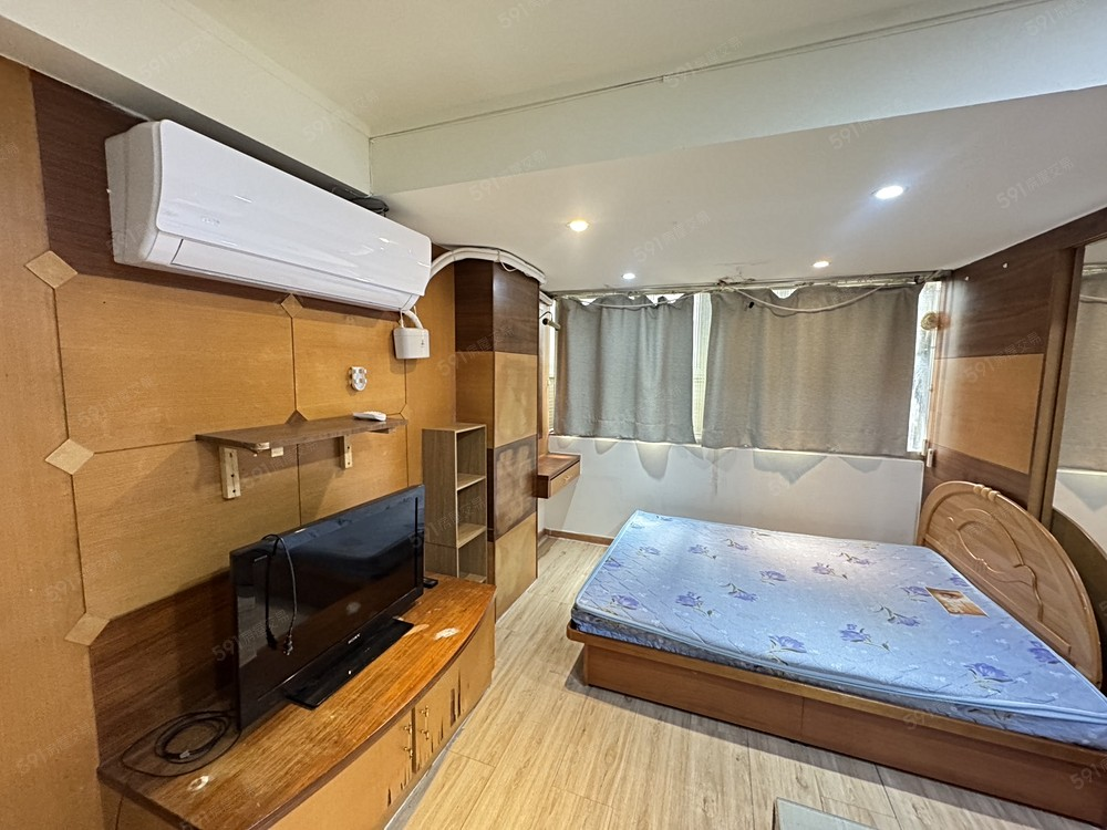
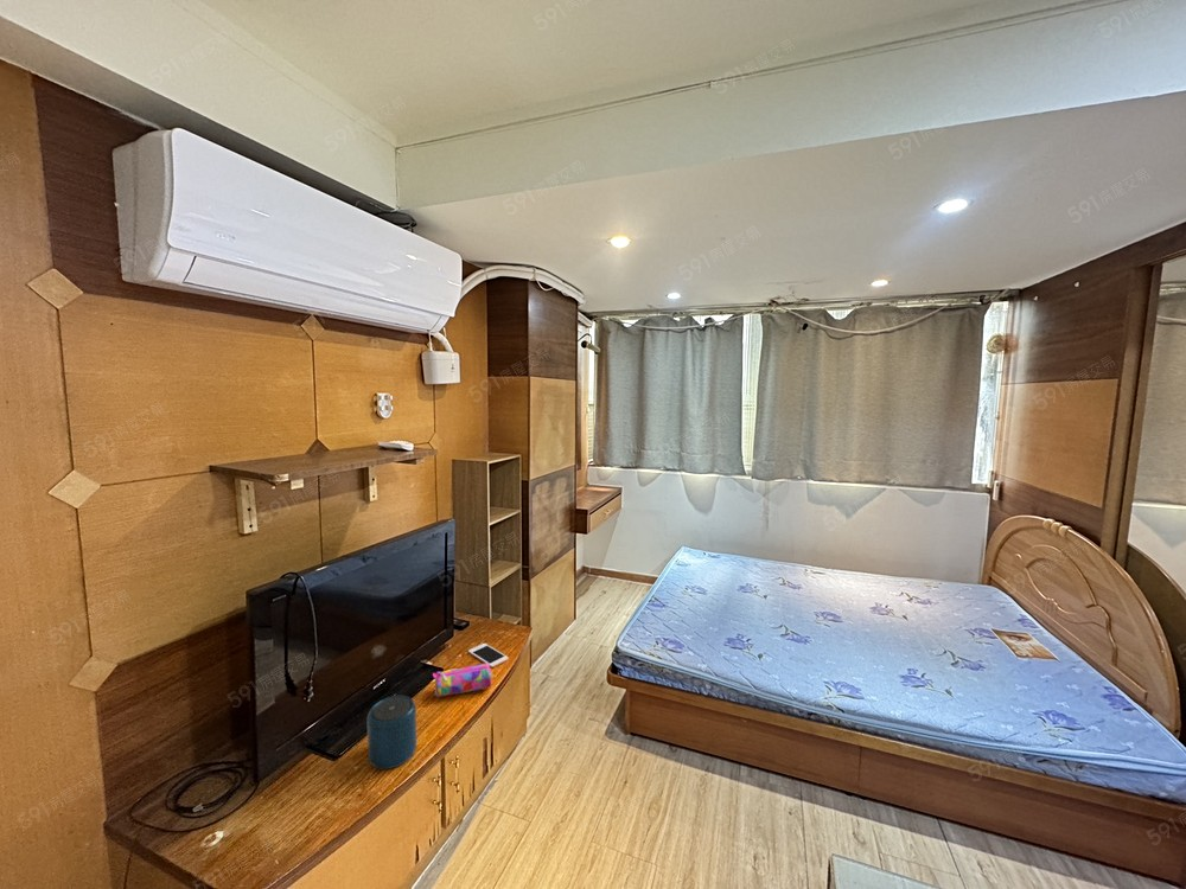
+ cell phone [467,642,509,669]
+ speaker [366,695,417,770]
+ pencil case [432,663,492,698]
